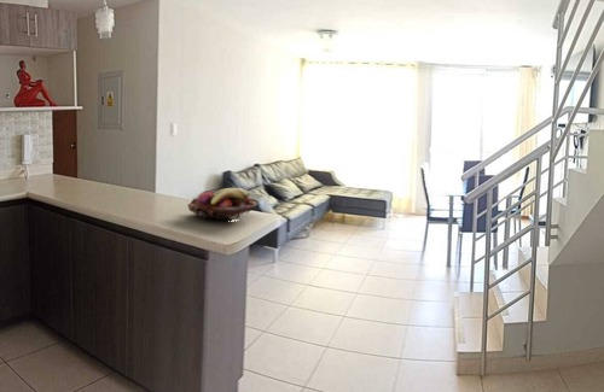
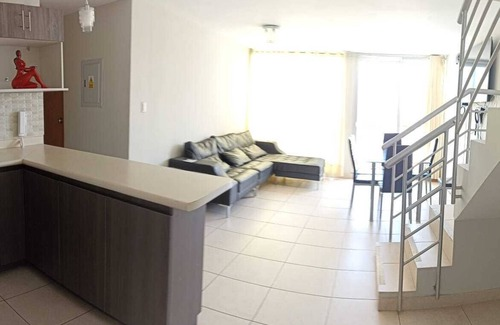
- fruit basket [186,187,260,222]
